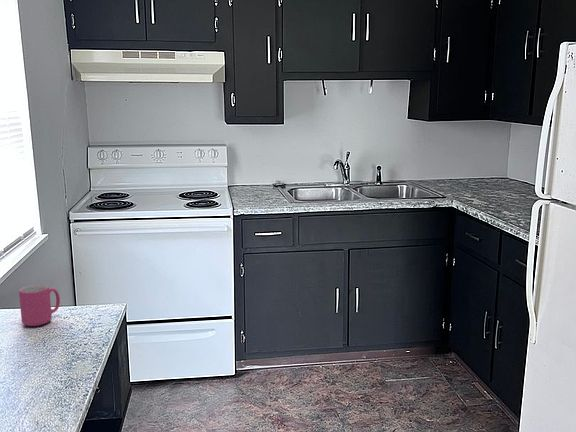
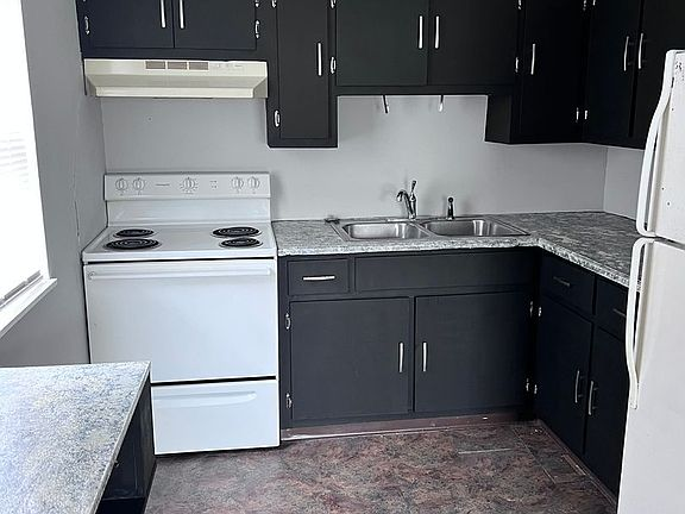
- mug [18,283,61,327]
